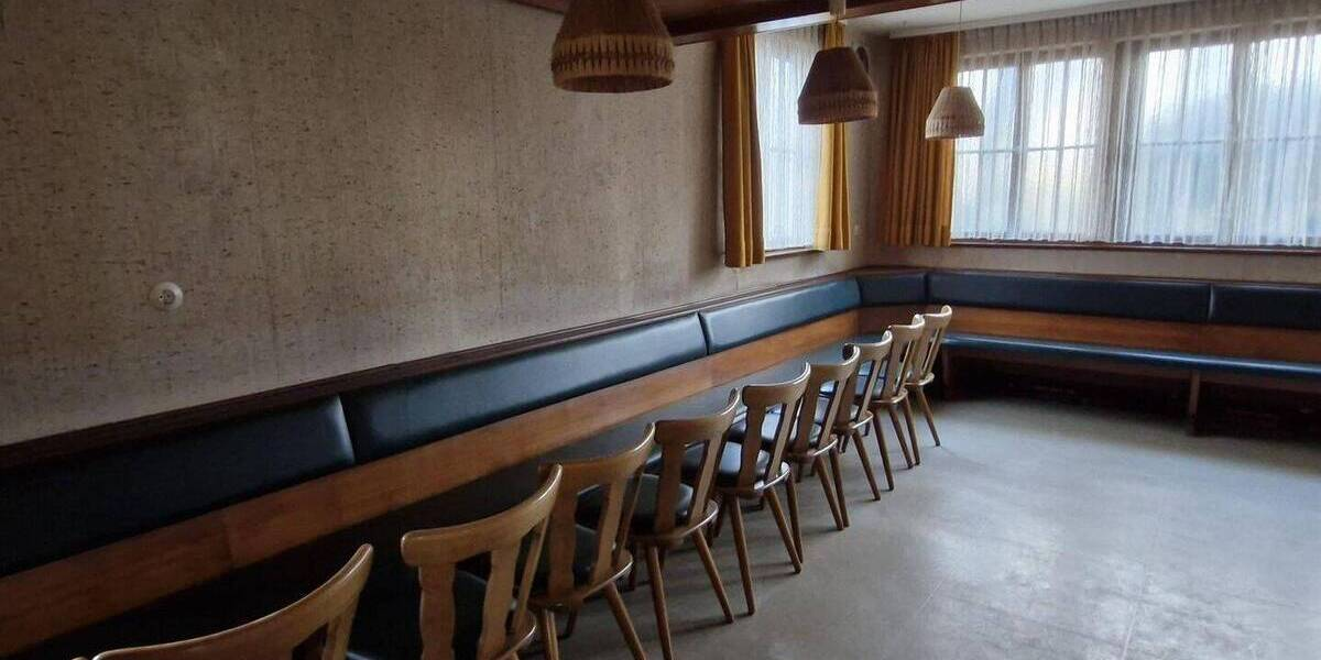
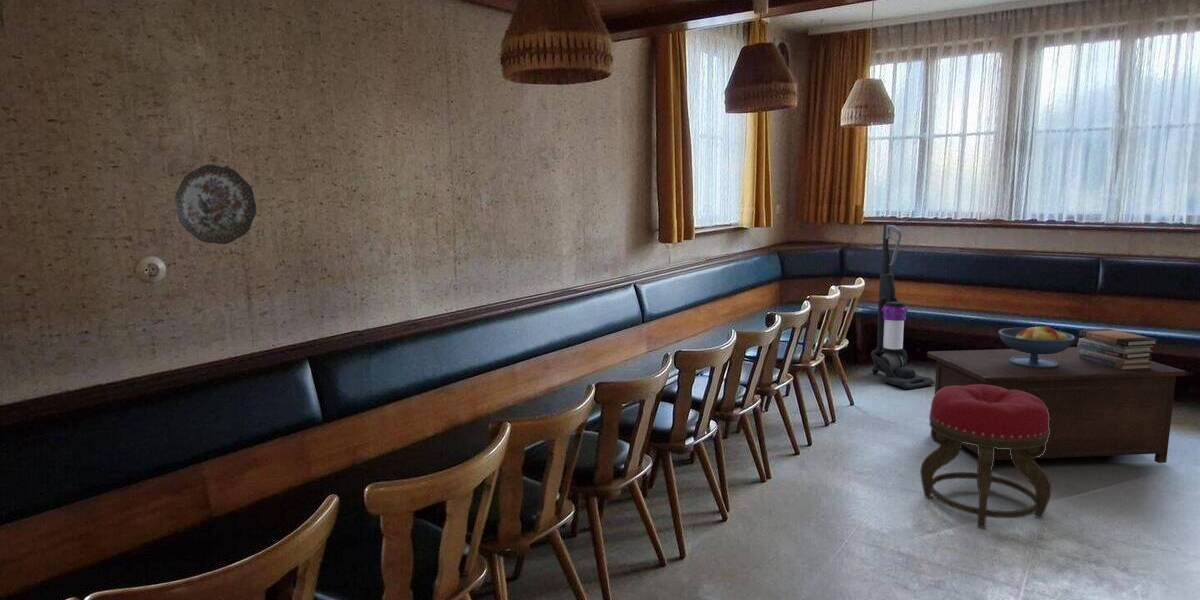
+ book stack [1077,328,1159,370]
+ cabinet [926,346,1186,471]
+ vacuum cleaner [870,224,935,390]
+ stool [919,384,1052,529]
+ fruit bowl [997,323,1076,368]
+ decorative plate [174,164,257,245]
